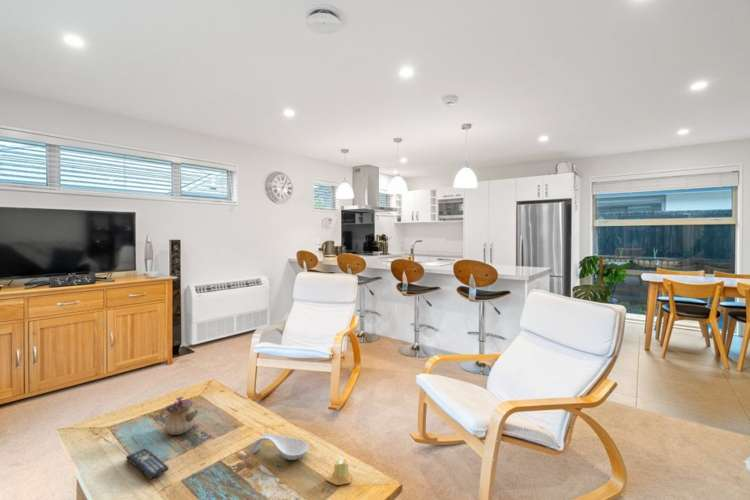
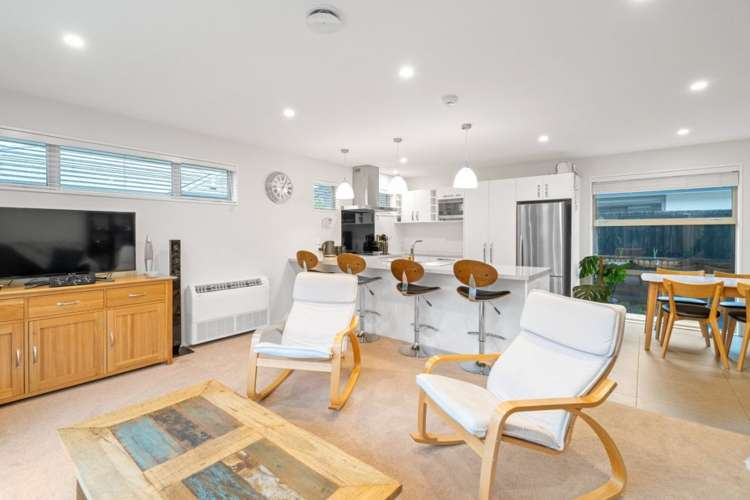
- candle [325,456,353,486]
- remote control [125,447,170,480]
- teapot [159,396,199,436]
- spoon rest [251,433,310,461]
